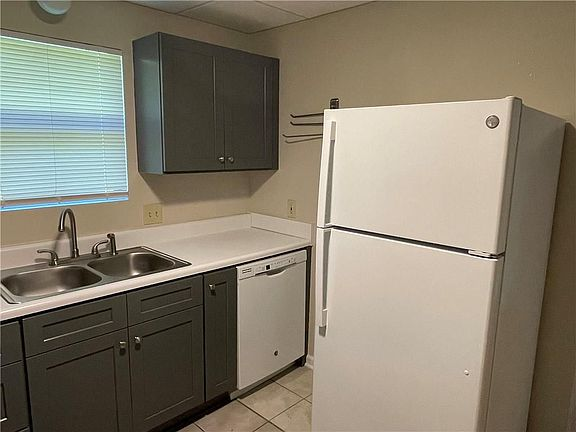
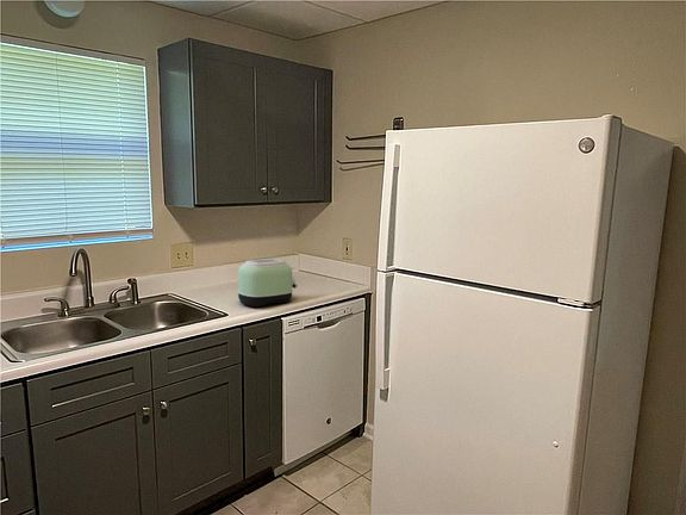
+ toaster [236,258,298,308]
